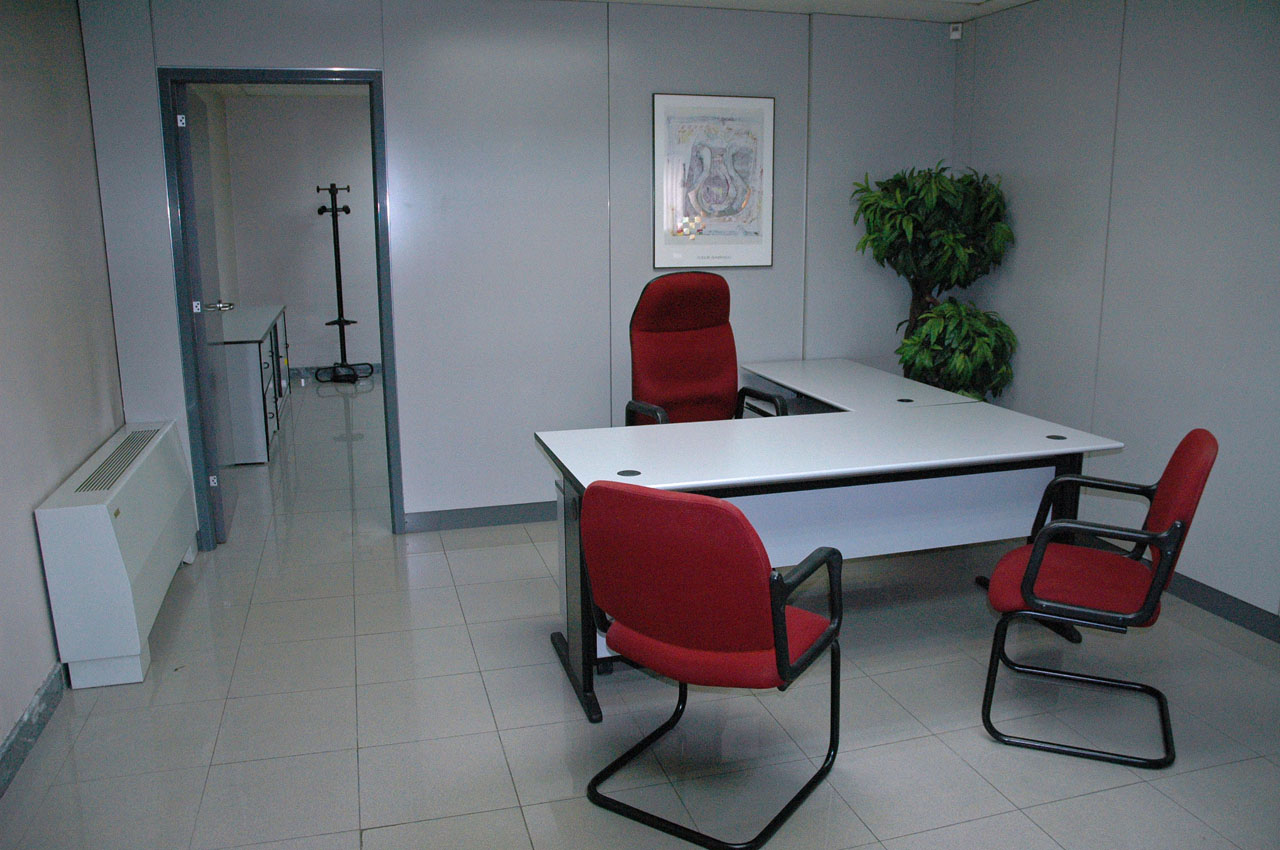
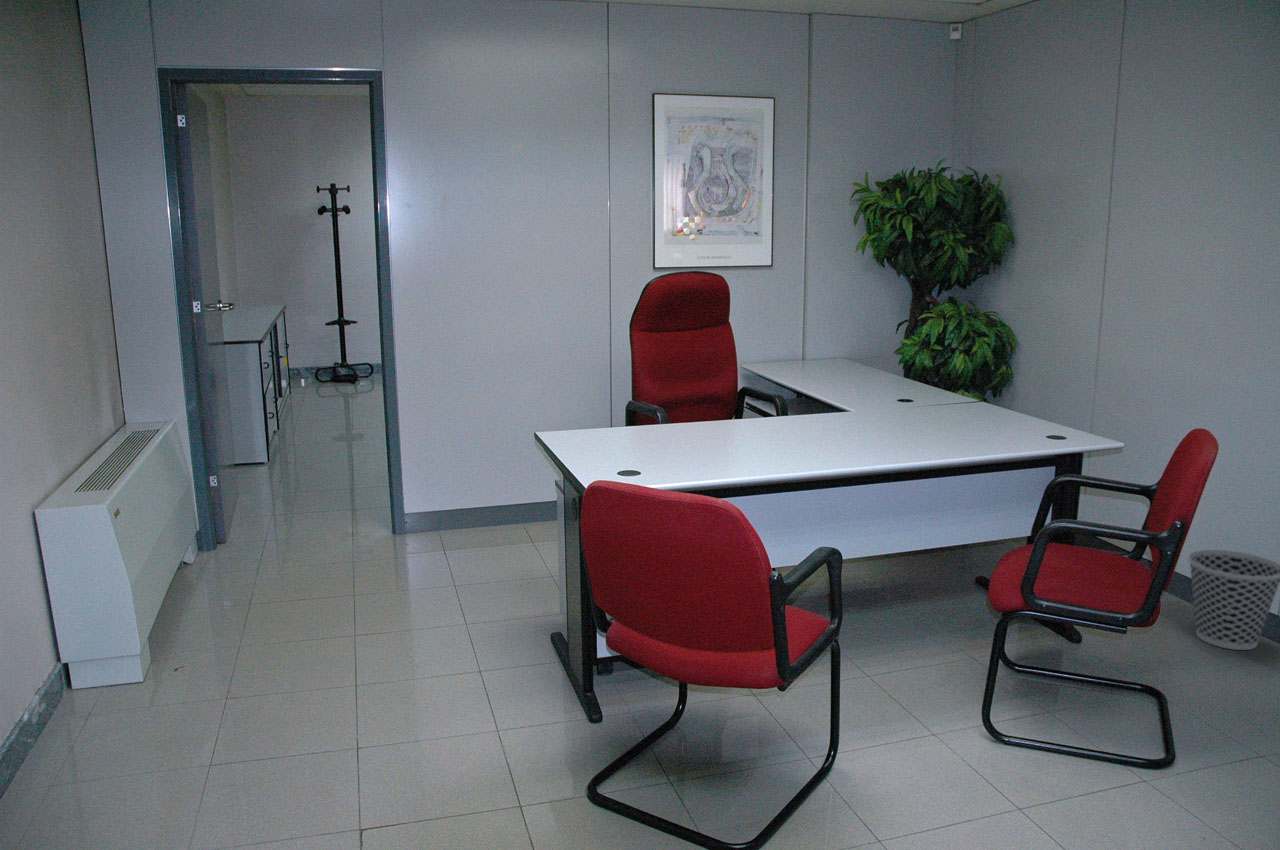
+ wastebasket [1187,549,1280,651]
